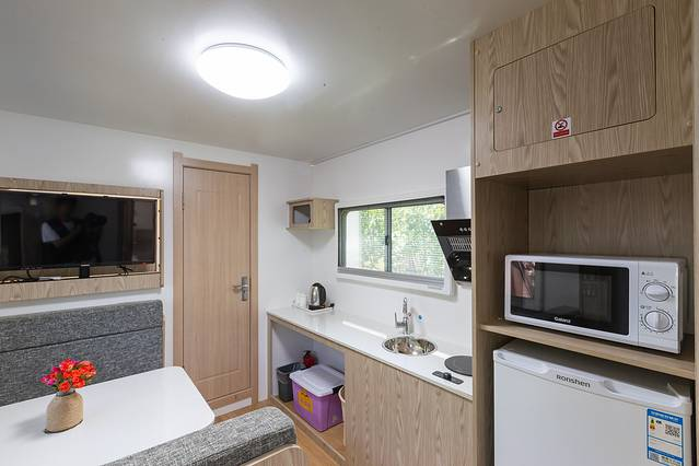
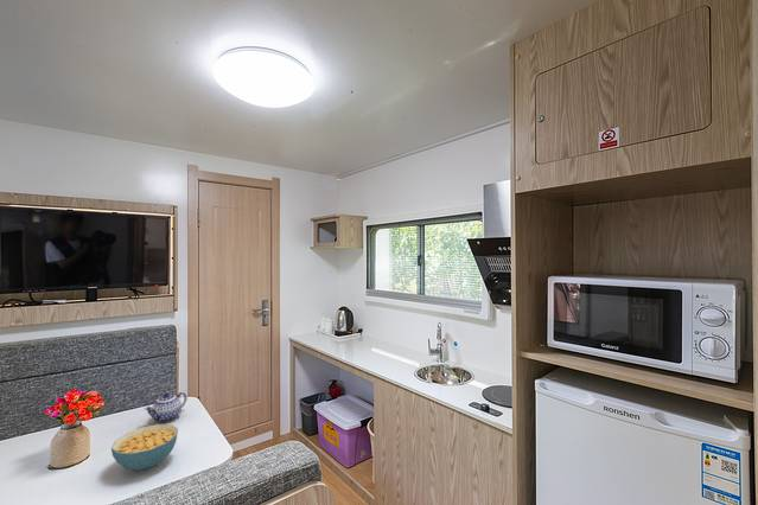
+ cereal bowl [110,423,179,472]
+ teapot [144,391,187,424]
